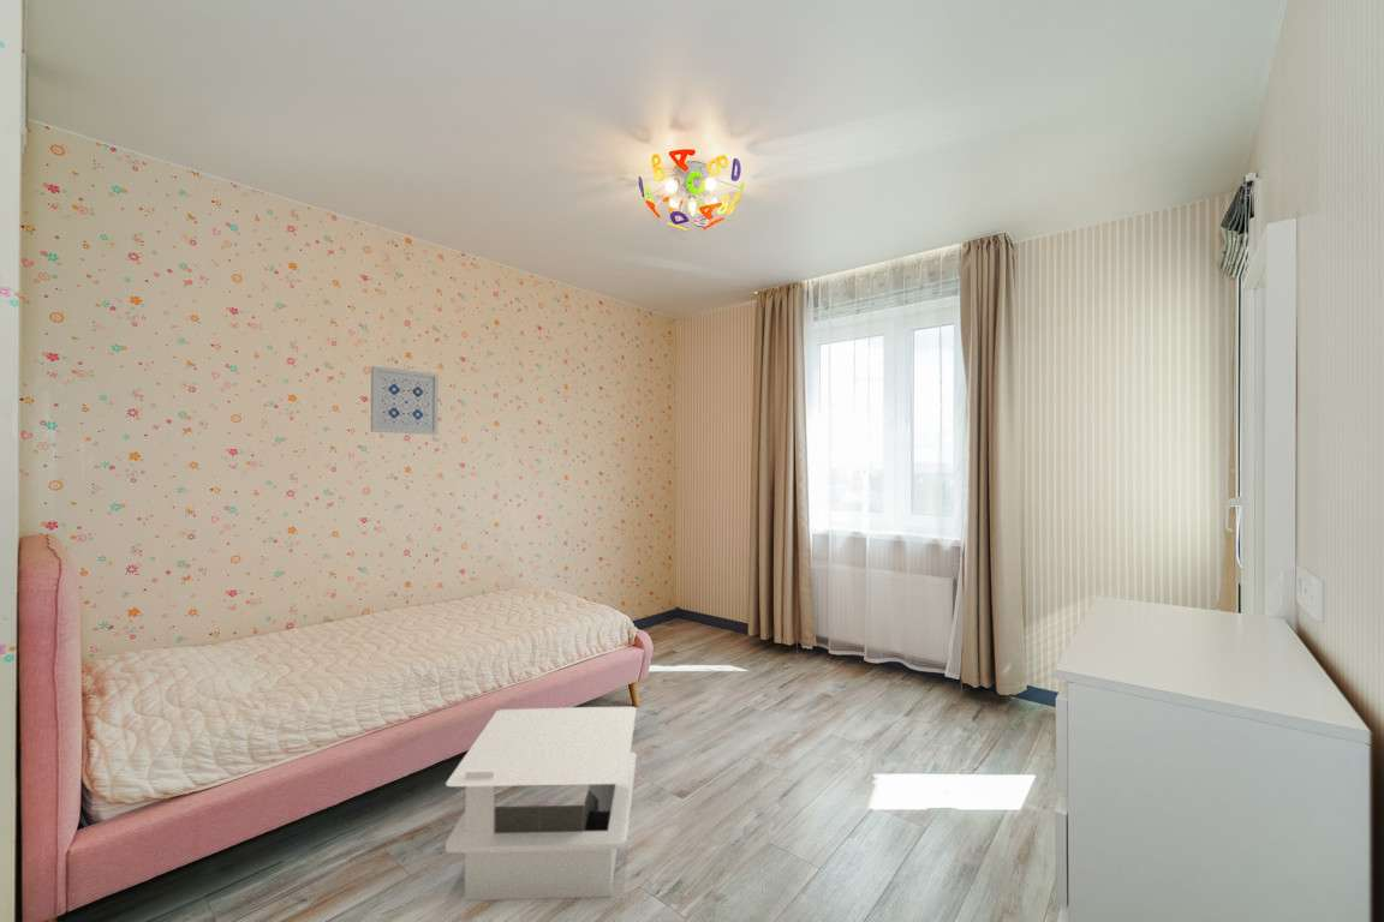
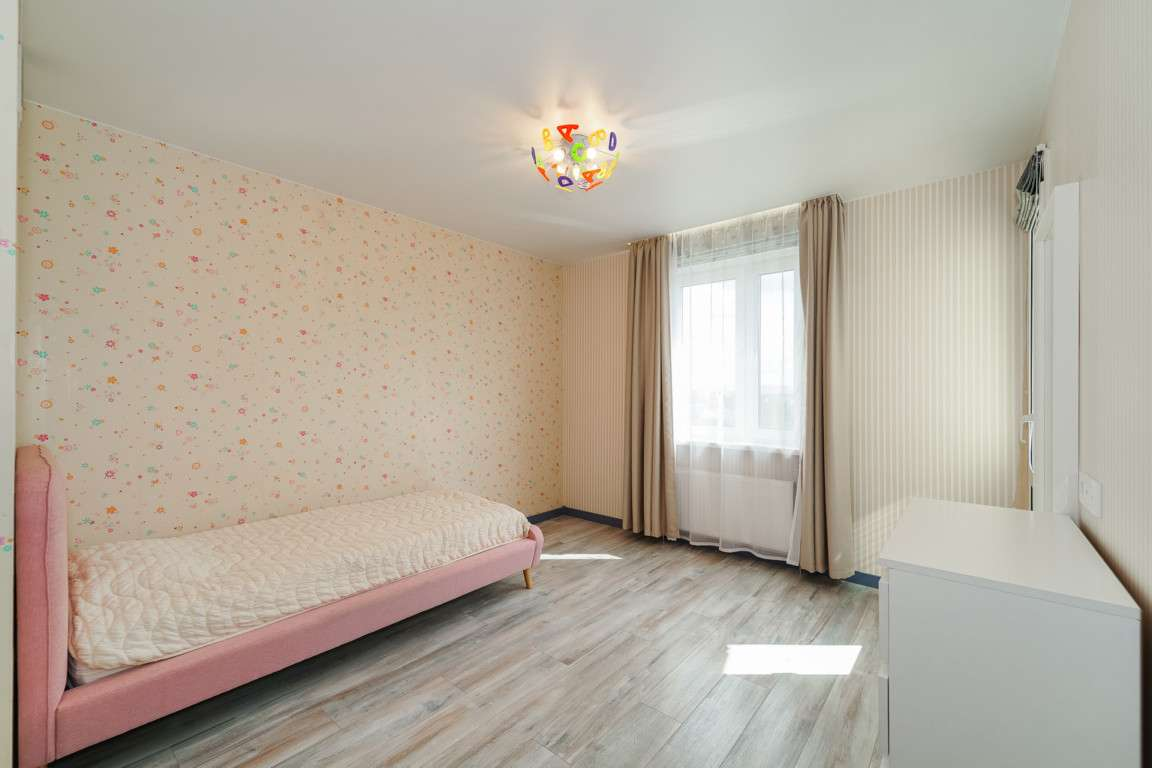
- side table [445,706,638,902]
- wall art [370,365,440,436]
